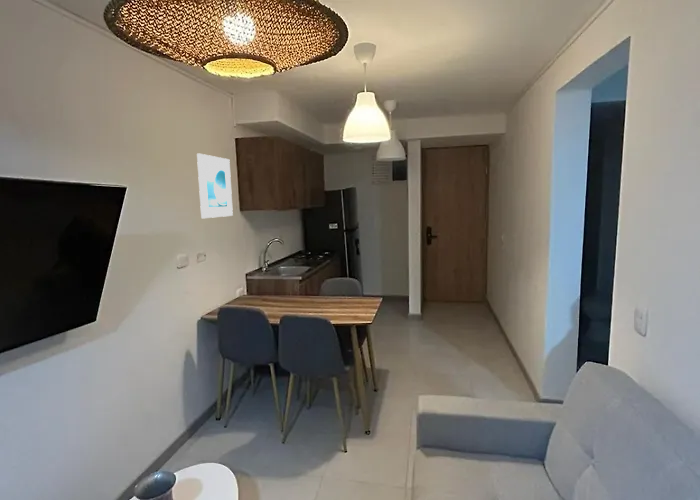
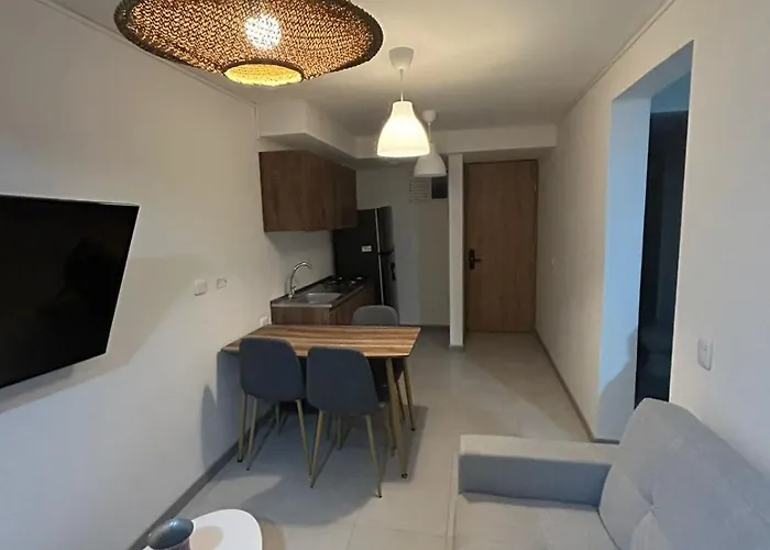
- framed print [196,153,234,219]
